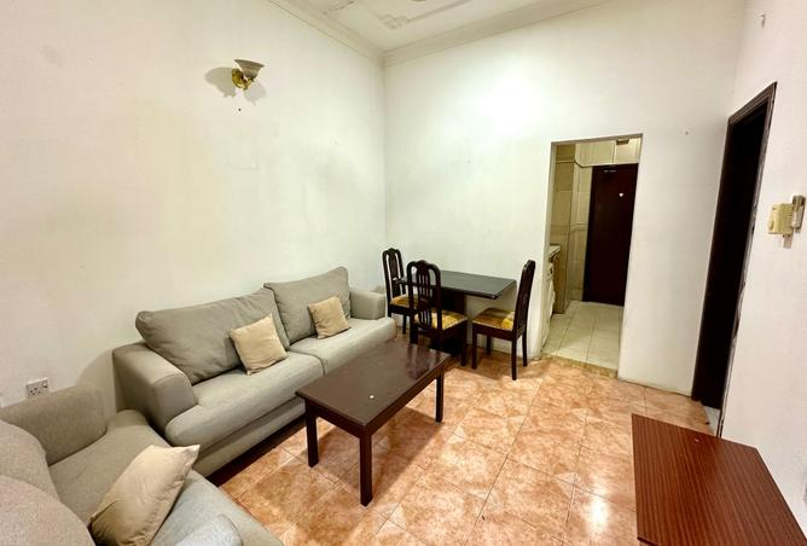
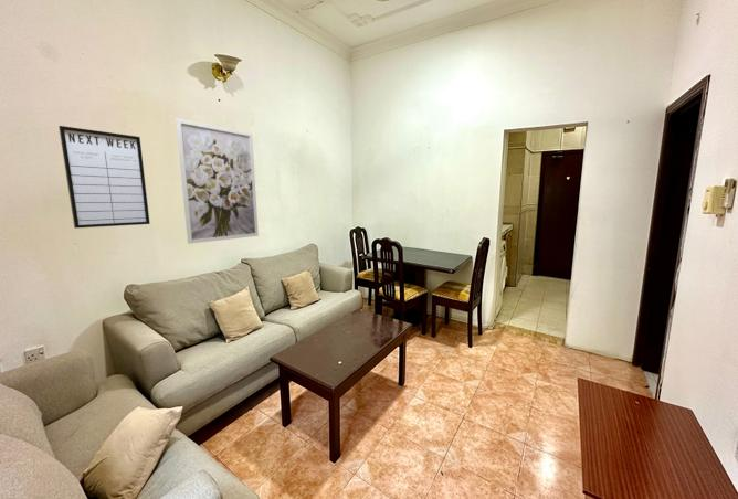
+ writing board [57,125,151,230]
+ wall art [175,117,260,245]
